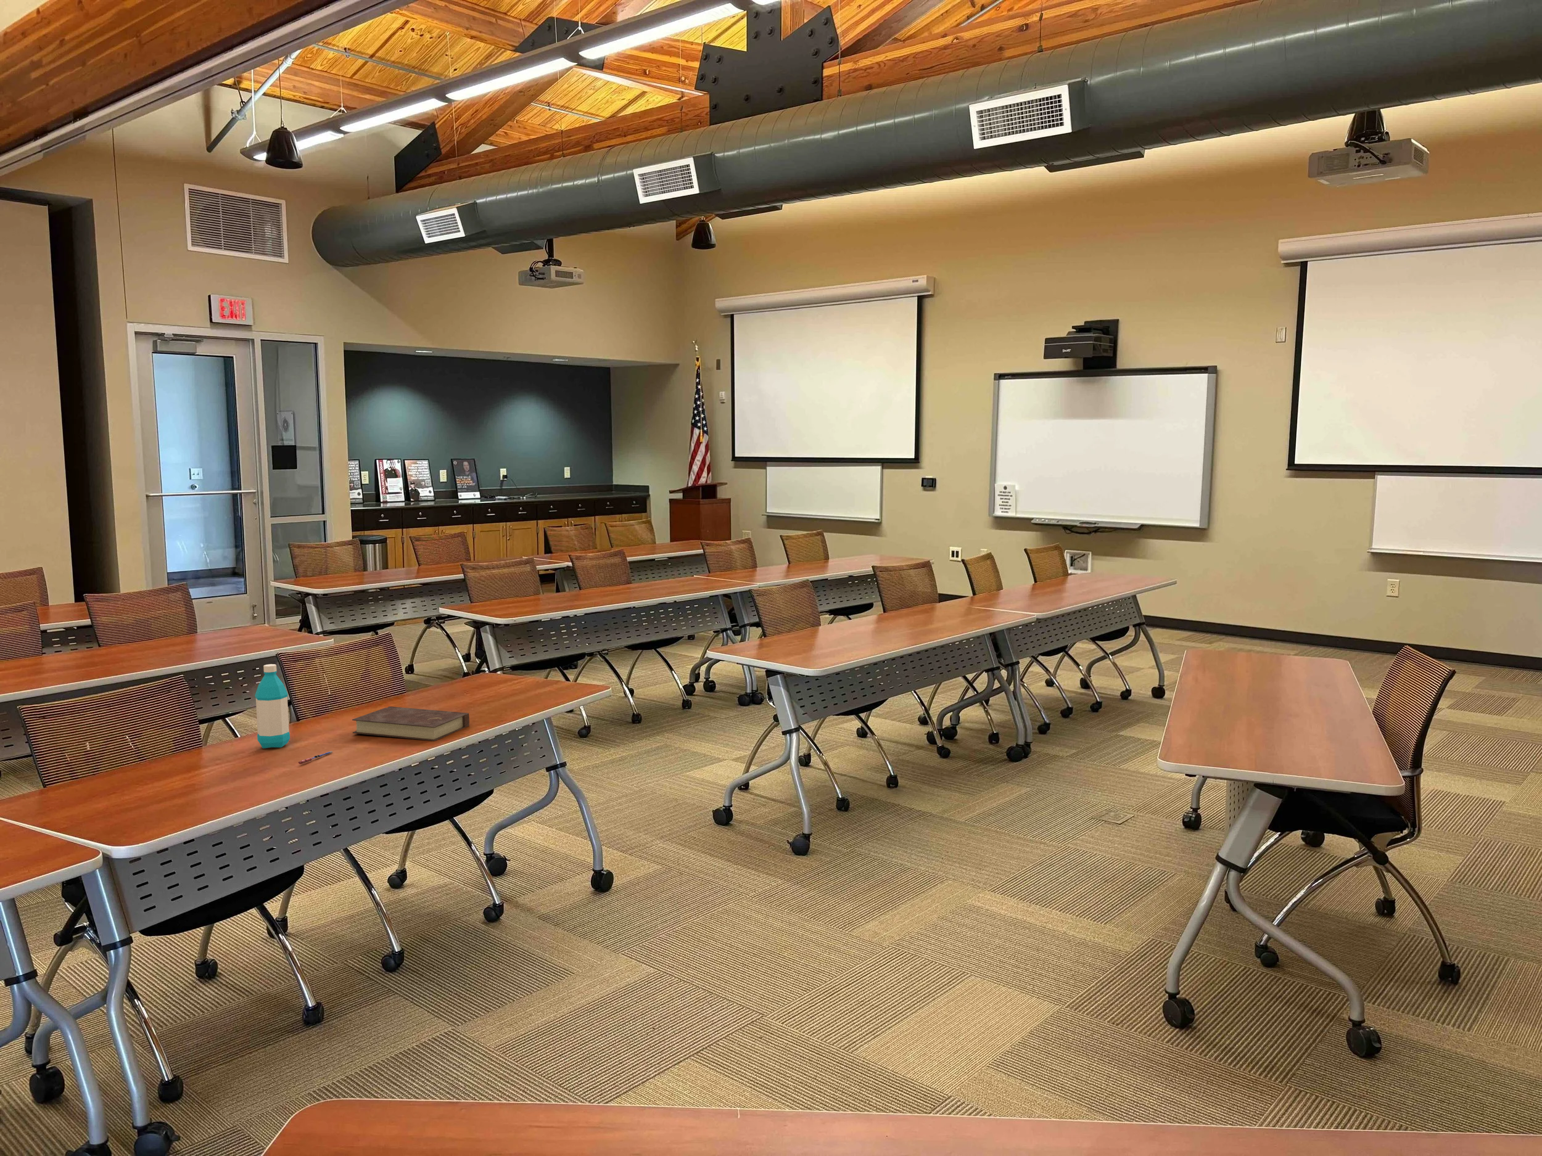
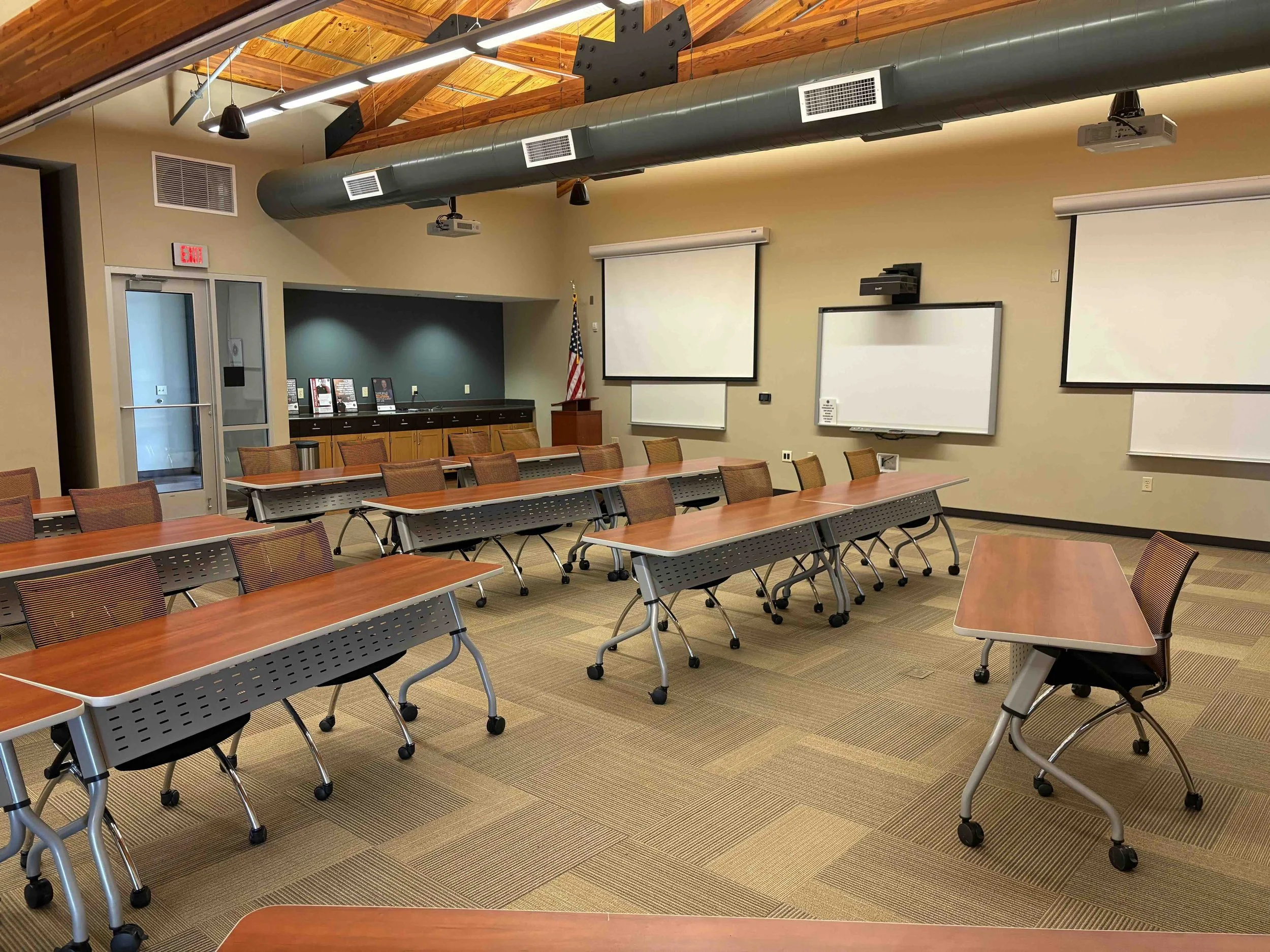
- water bottle [254,663,290,749]
- book [352,706,470,742]
- pen [297,750,334,765]
